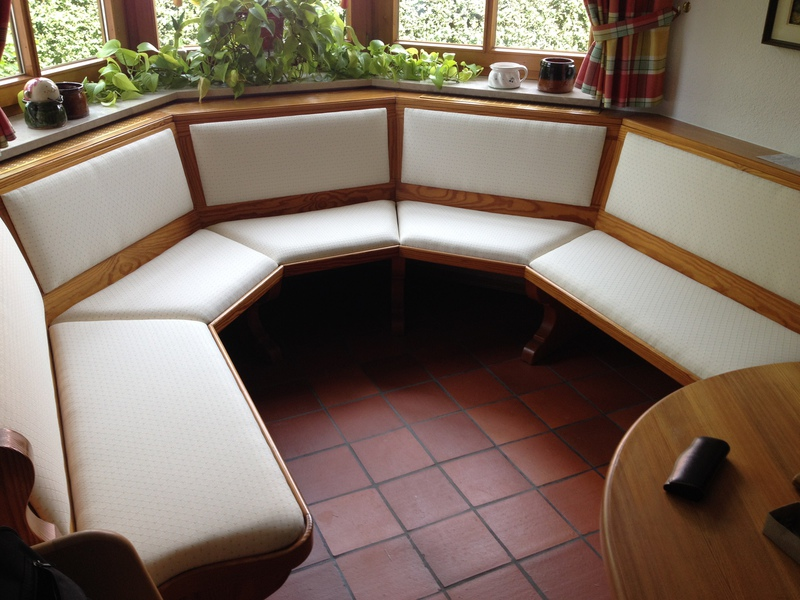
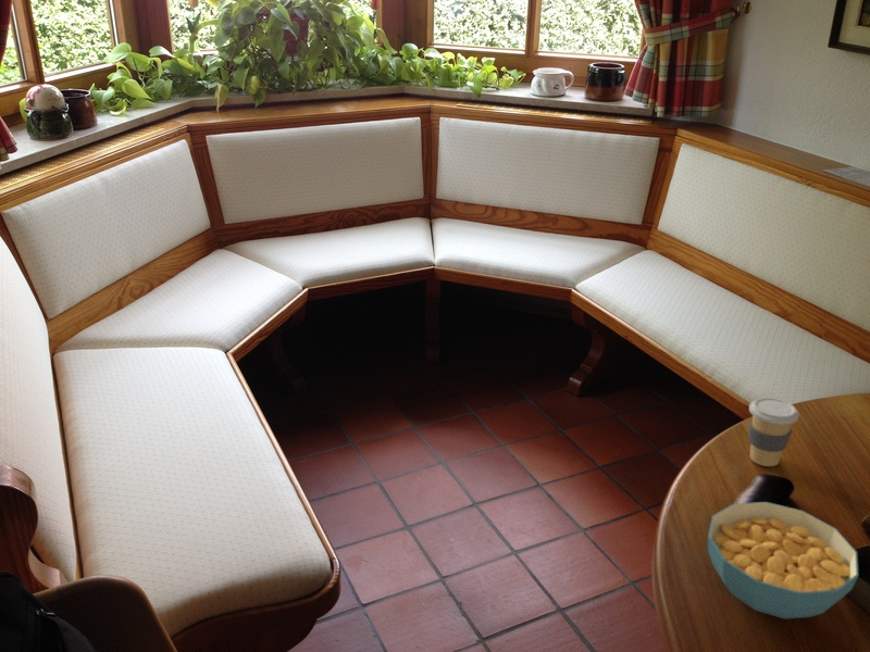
+ coffee cup [748,397,800,467]
+ cereal bowl [707,501,859,619]
